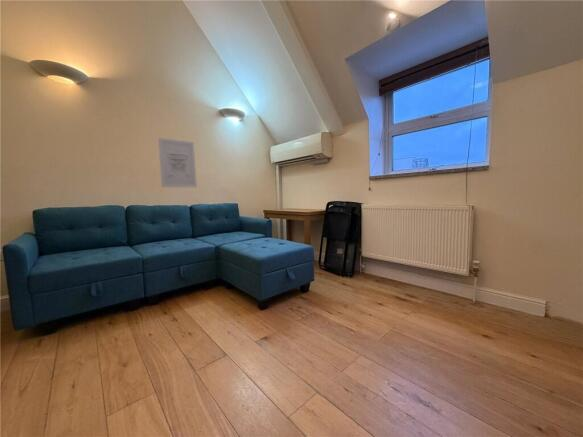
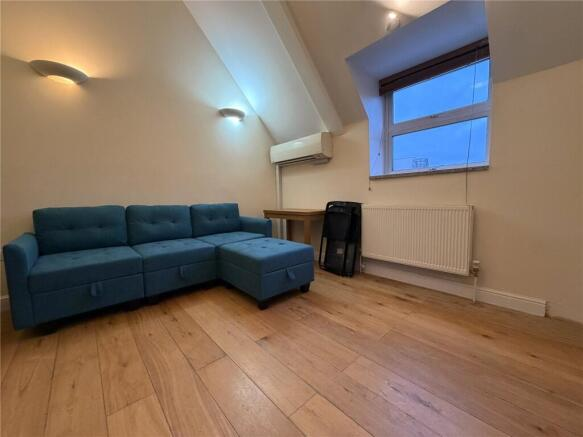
- wall art [157,137,198,188]
